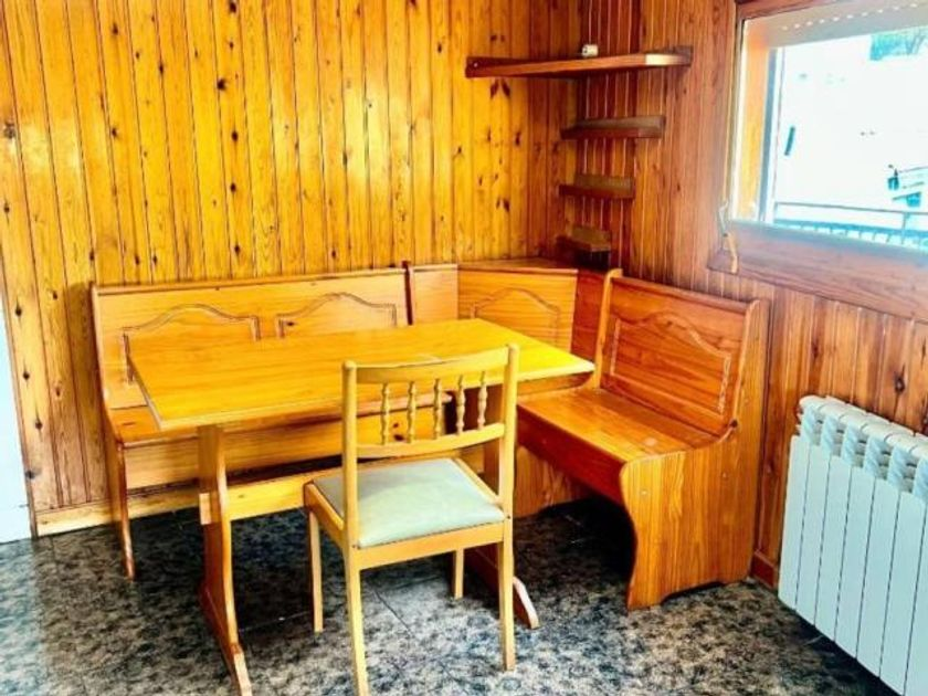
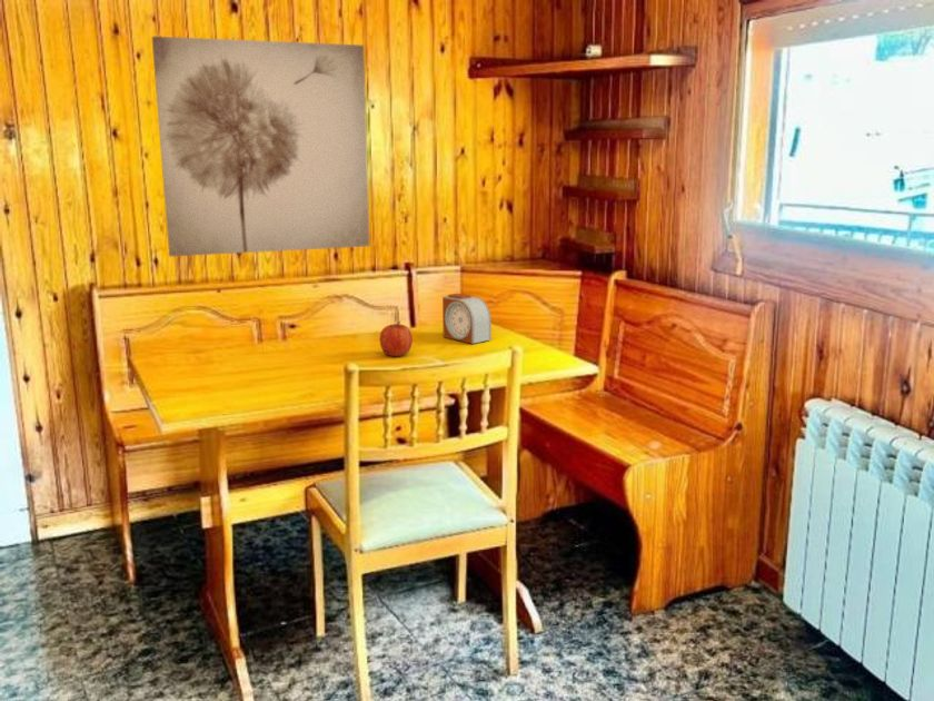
+ fruit [379,320,414,357]
+ wall art [151,36,371,258]
+ alarm clock [441,293,493,345]
